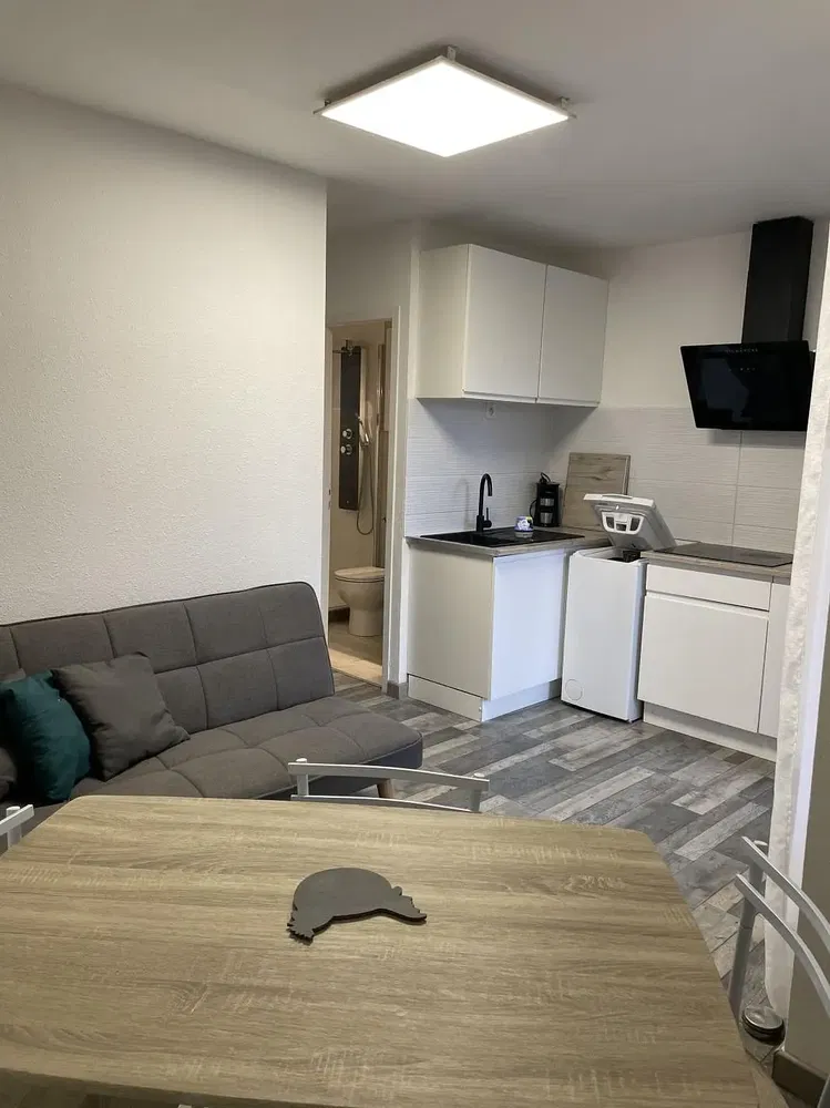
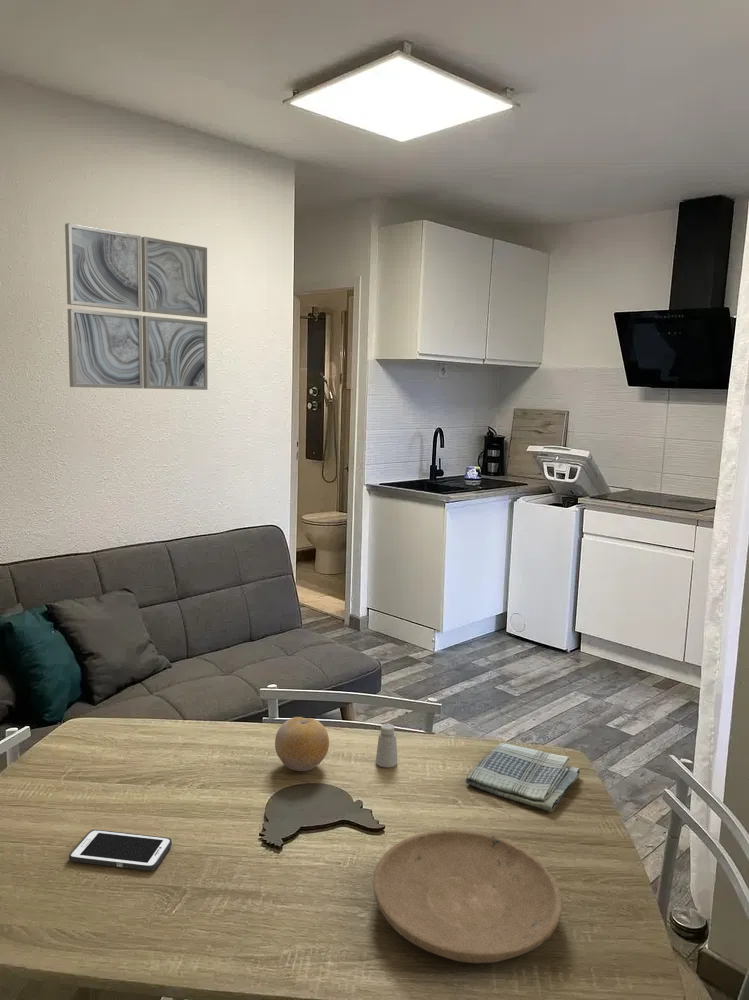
+ plate [372,829,563,964]
+ fruit [274,716,330,772]
+ dish towel [465,742,581,813]
+ saltshaker [375,723,398,768]
+ cell phone [68,829,173,871]
+ wall art [64,222,208,391]
